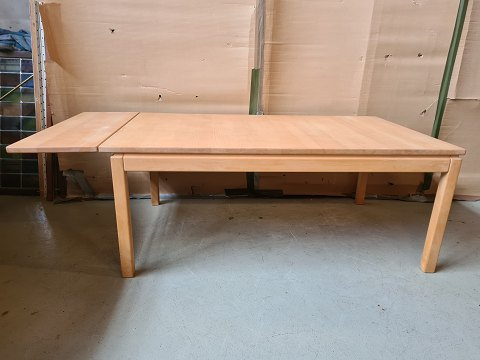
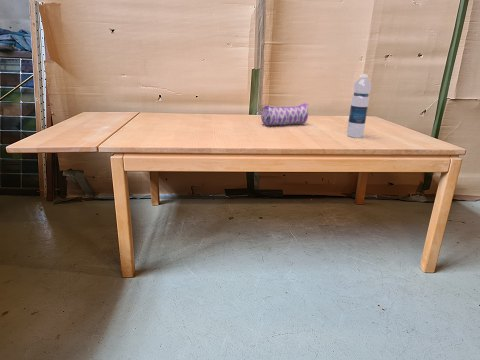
+ water bottle [346,73,372,138]
+ pencil case [260,102,309,127]
